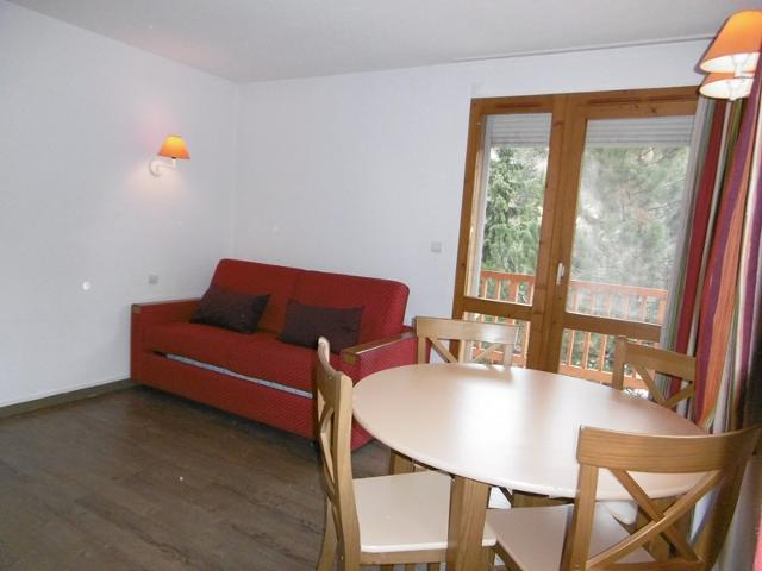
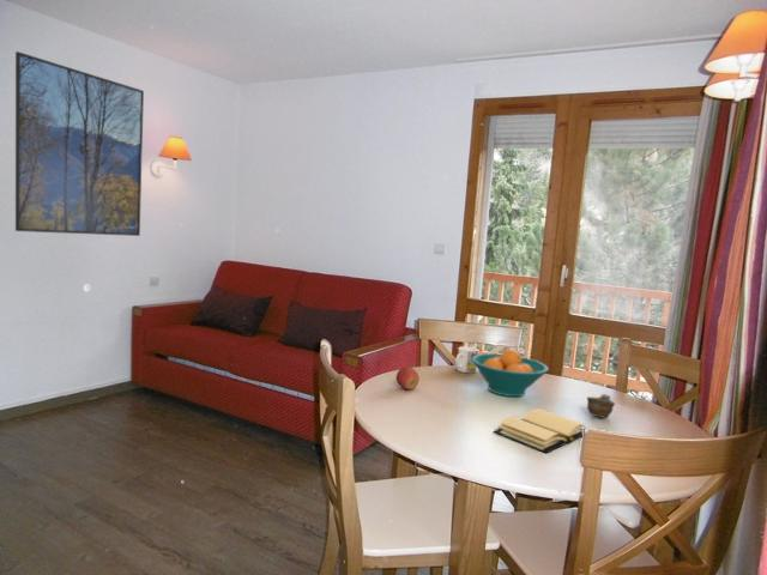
+ cup [586,393,616,419]
+ apple [395,365,421,391]
+ mug [454,345,479,374]
+ book [493,407,587,454]
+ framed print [14,50,145,237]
+ fruit bowl [471,349,550,398]
